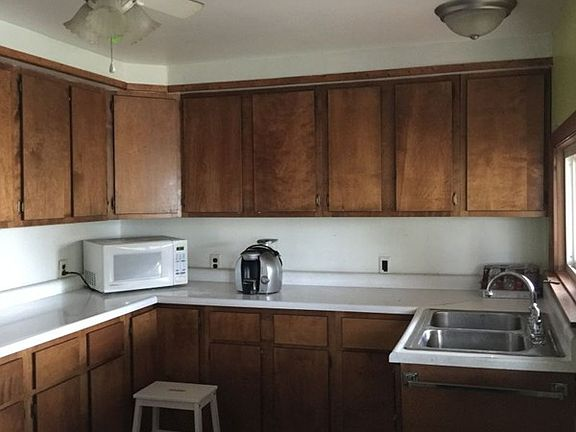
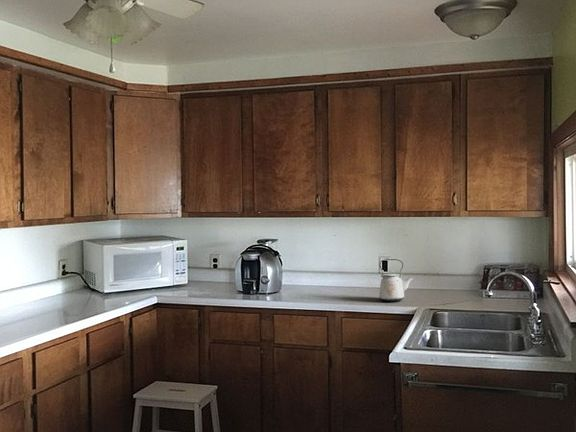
+ kettle [378,258,414,302]
